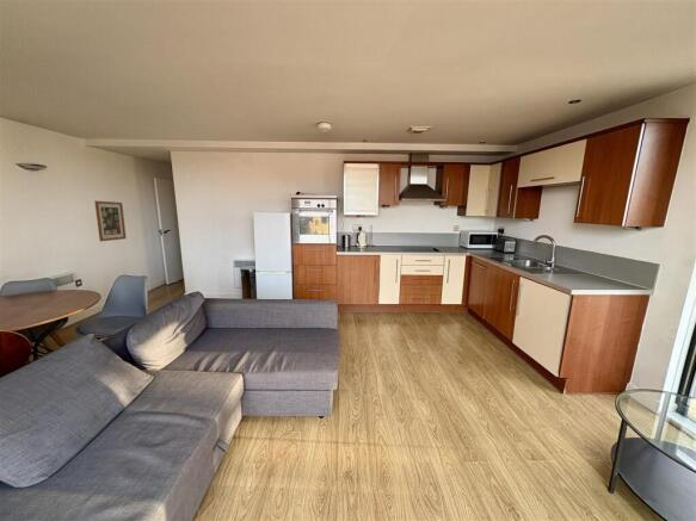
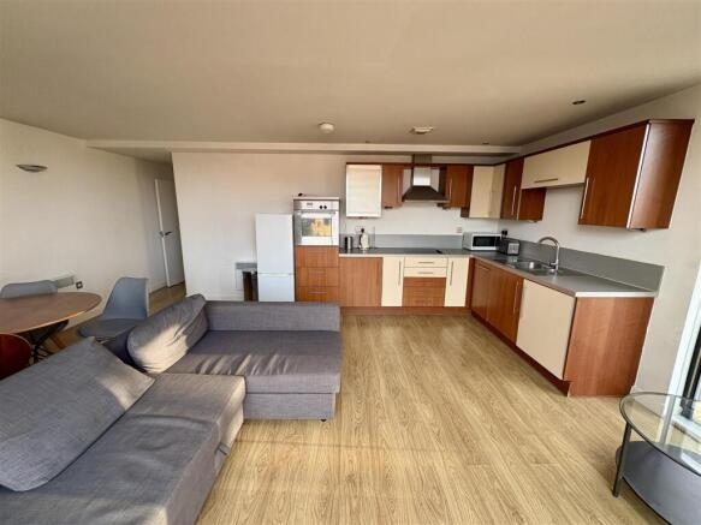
- wall art [93,200,128,242]
